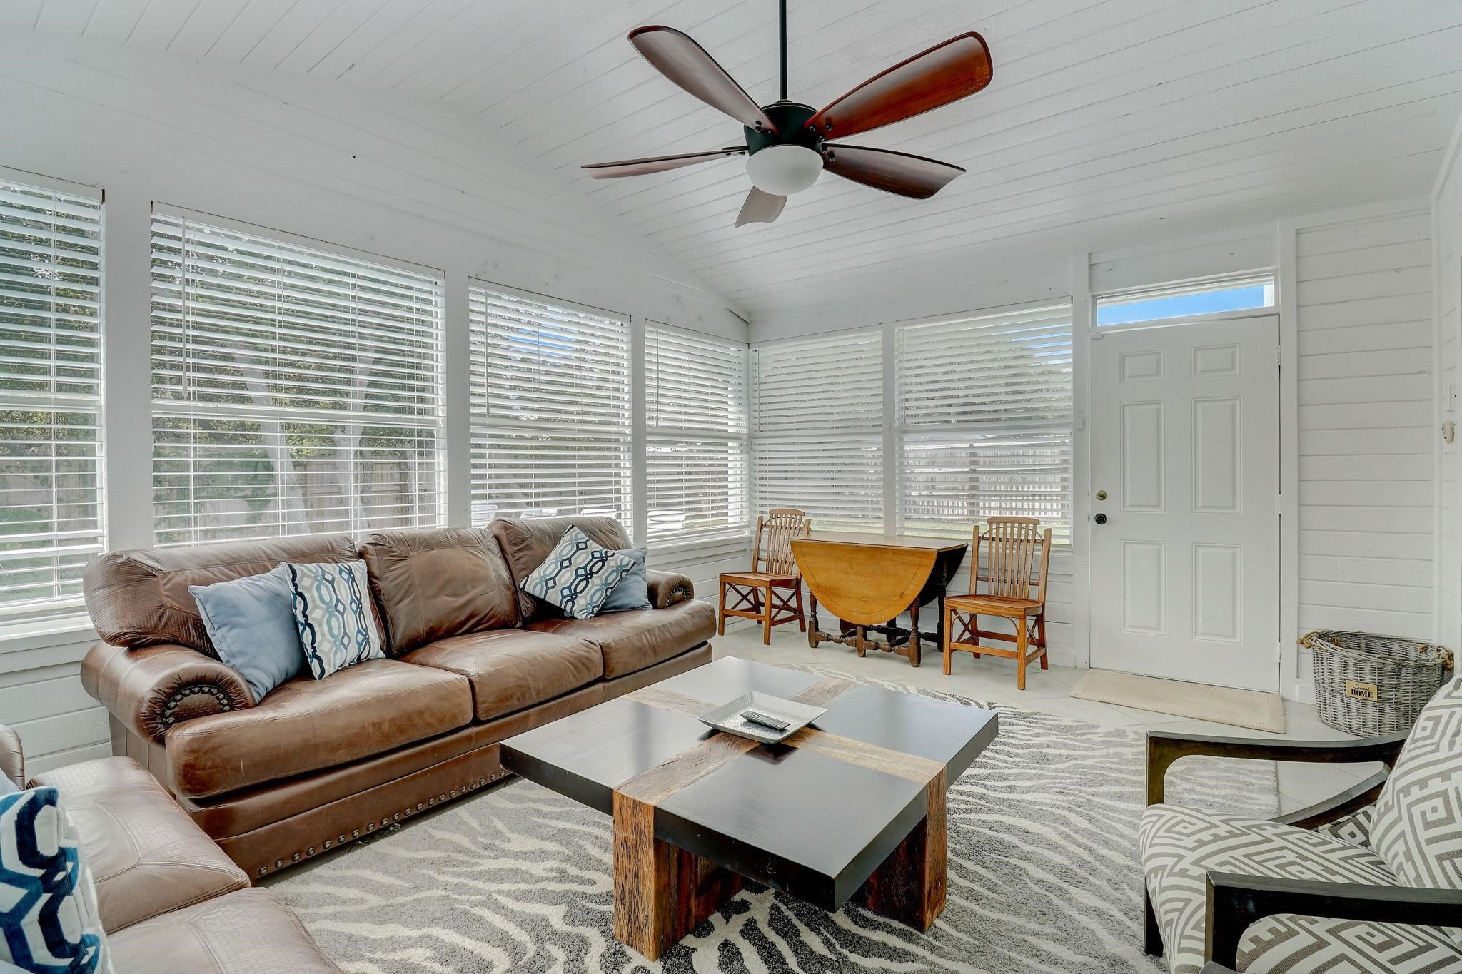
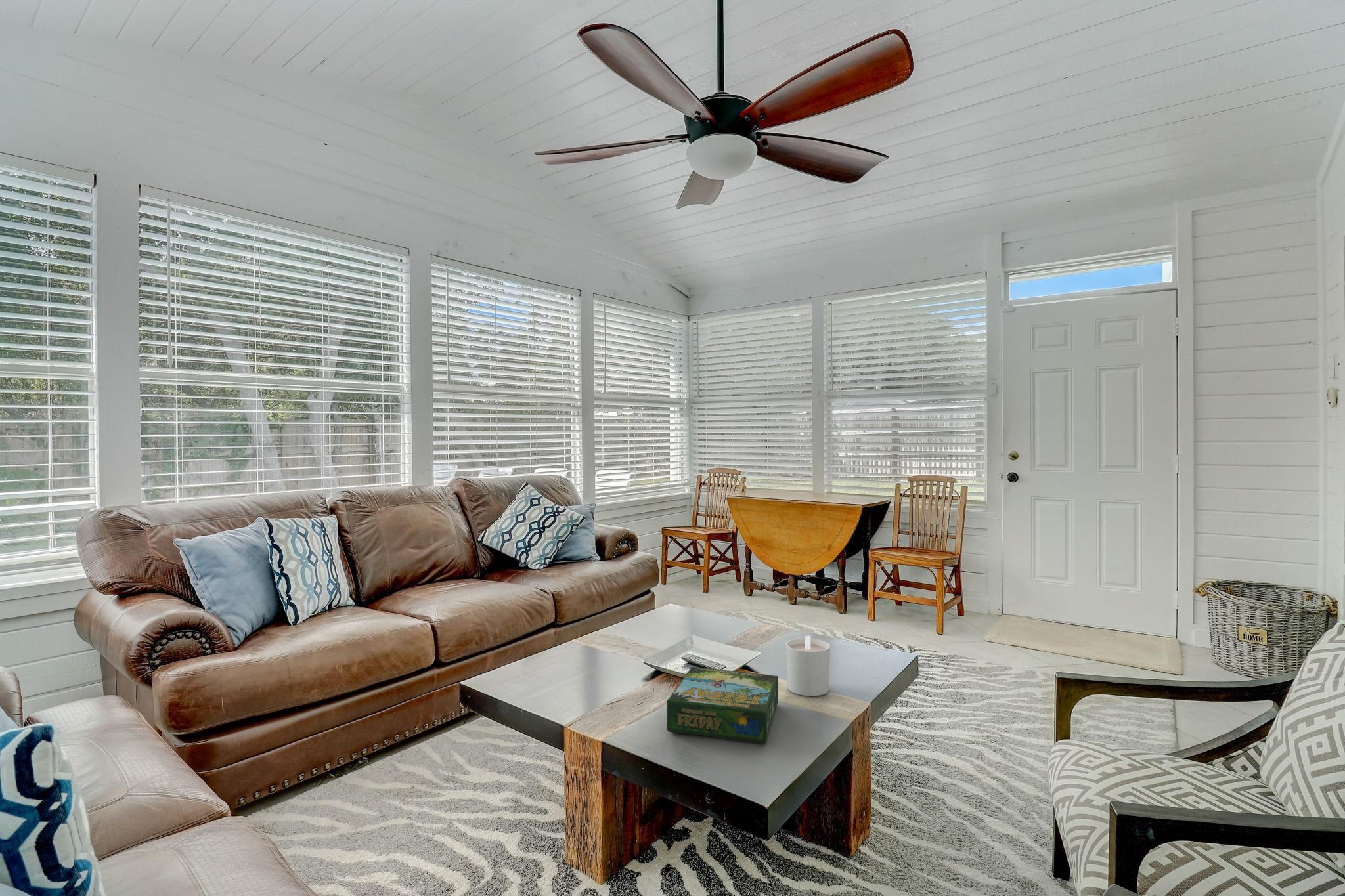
+ board game [666,666,779,744]
+ candle [785,635,831,697]
